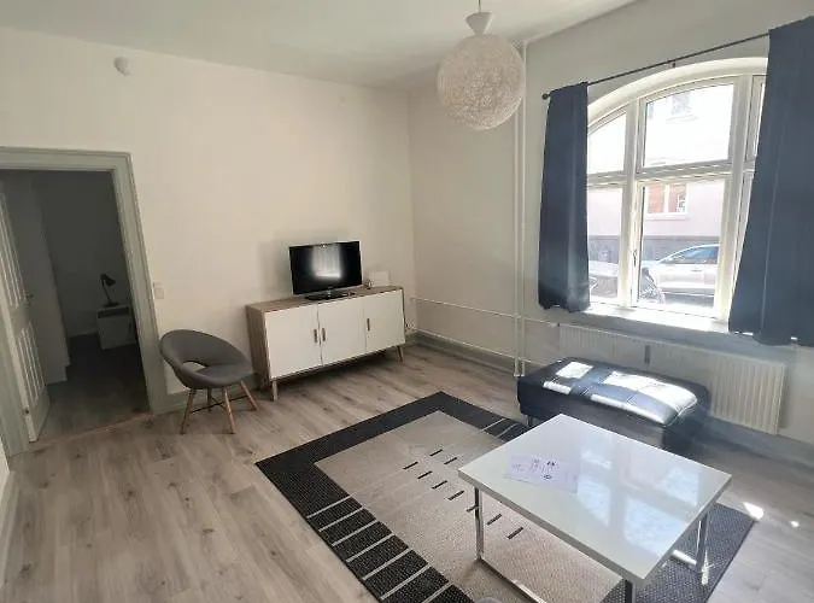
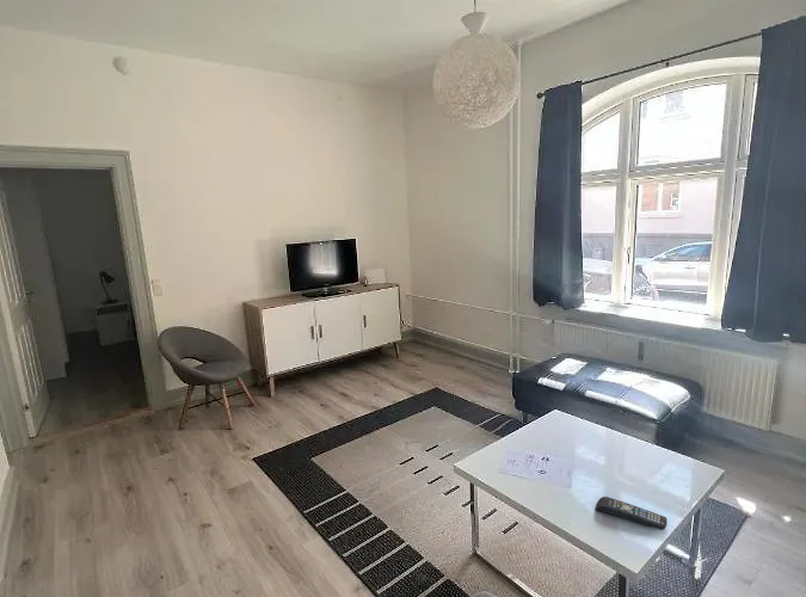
+ remote control [595,496,669,531]
